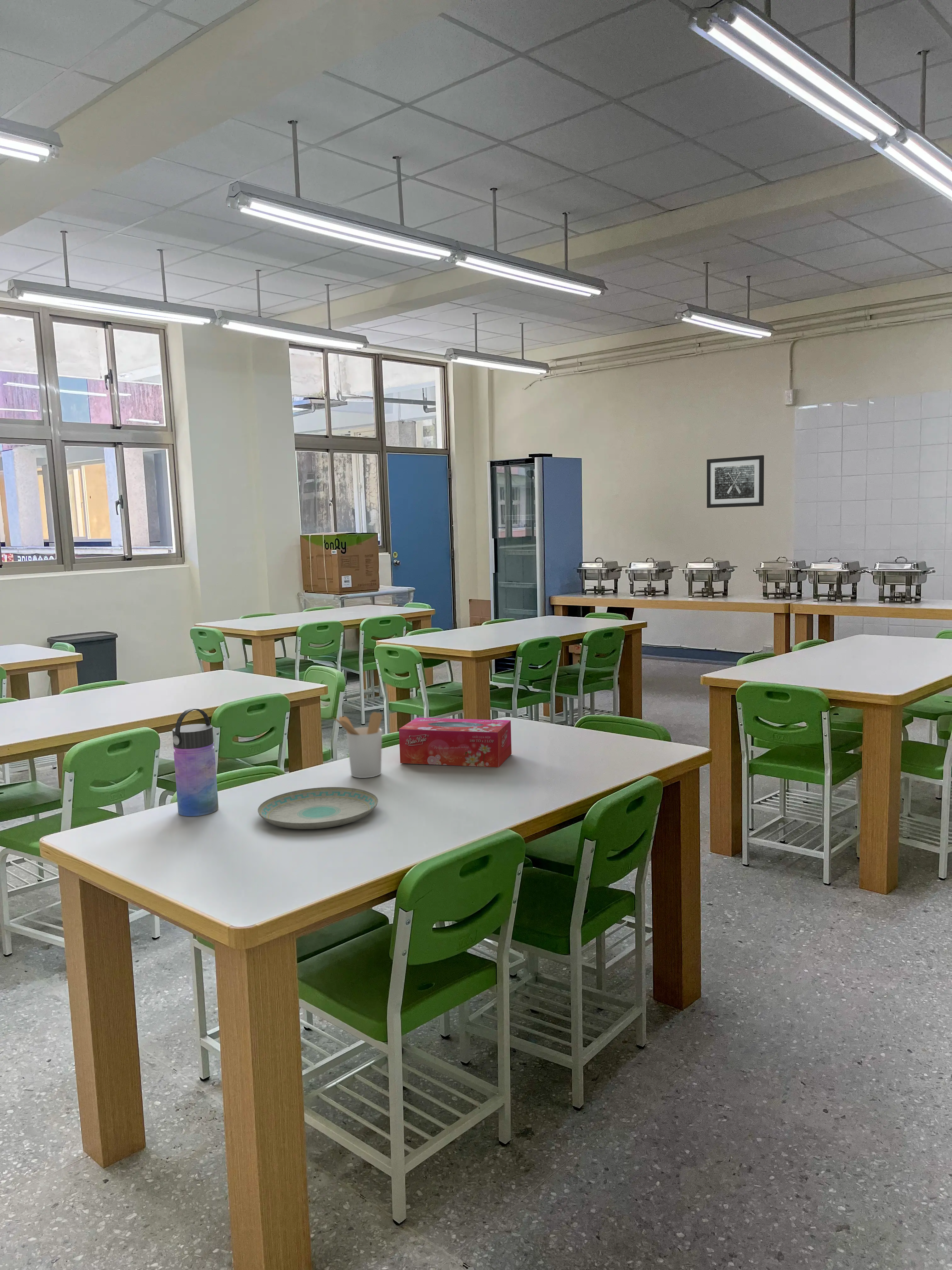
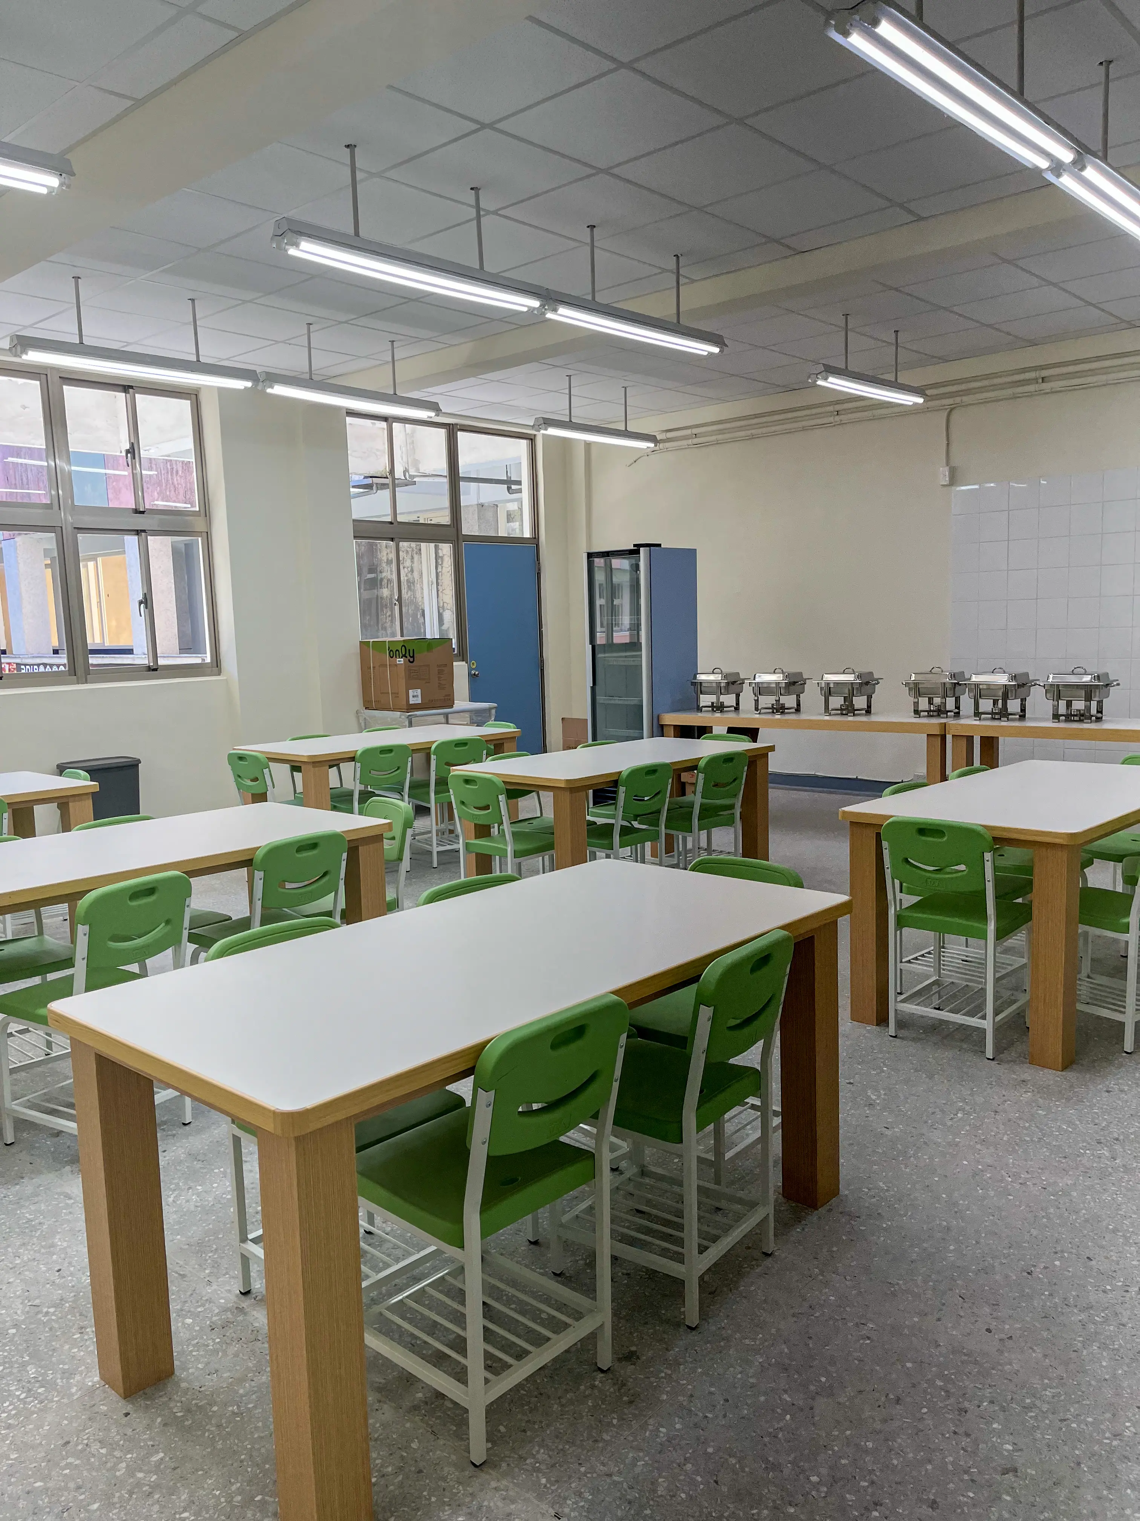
- plate [258,787,378,830]
- wall art [706,455,764,508]
- tissue box [399,717,512,768]
- water bottle [172,708,219,816]
- utensil holder [332,712,383,778]
